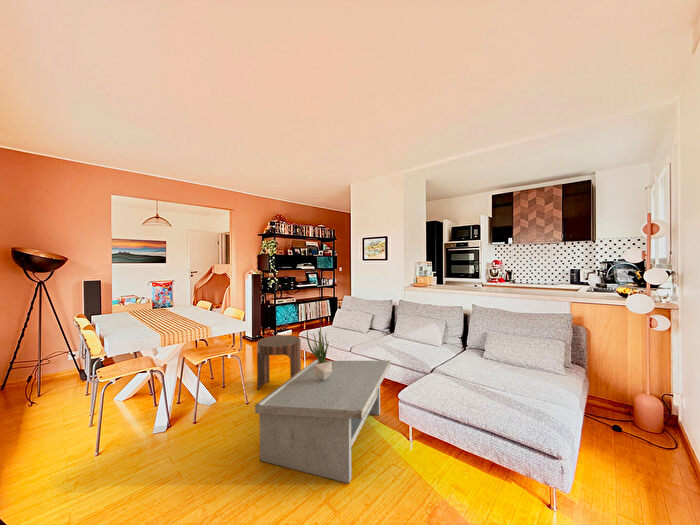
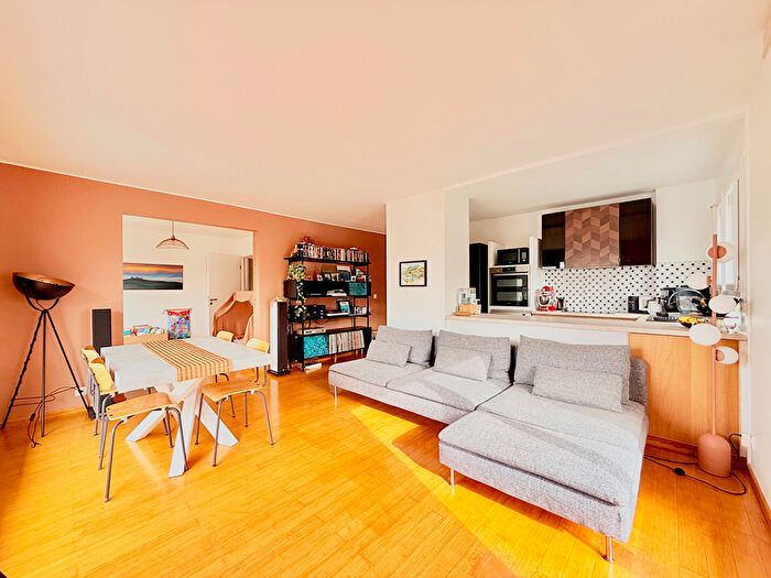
- coffee table [254,359,391,484]
- potted plant [306,326,332,380]
- side table [256,334,302,391]
